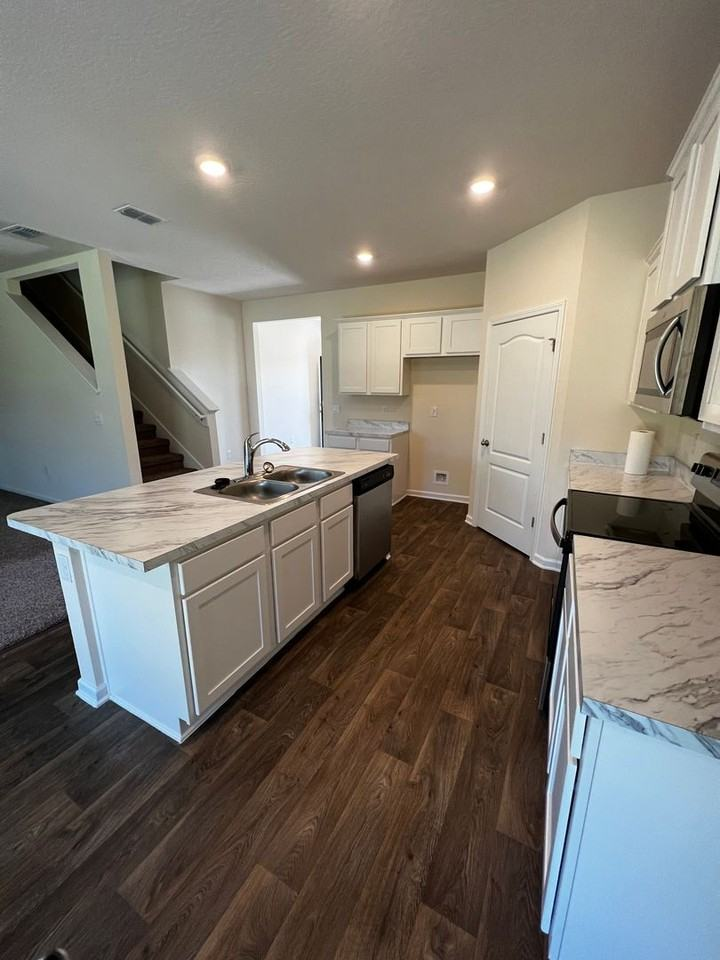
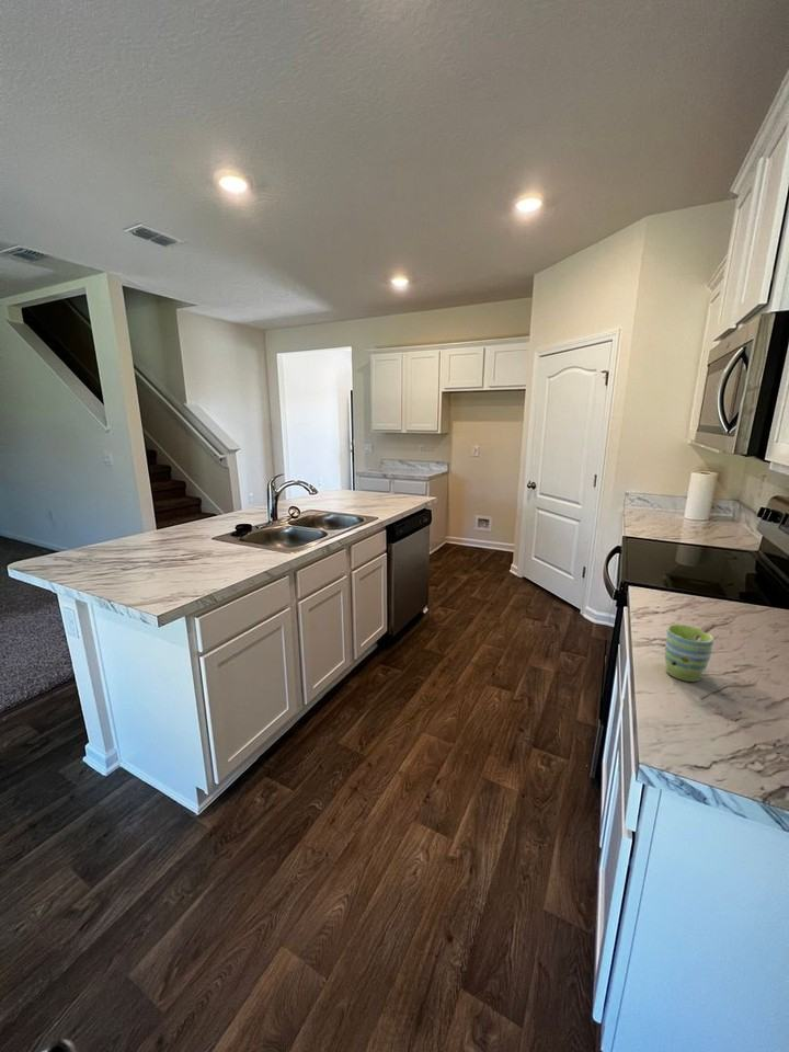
+ mug [664,622,714,683]
